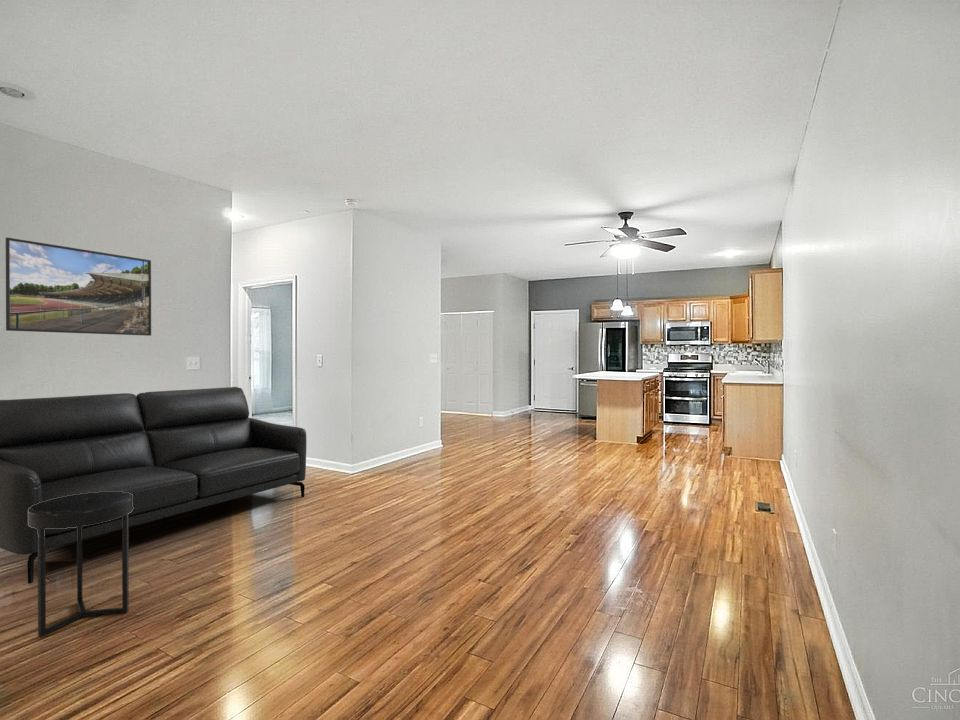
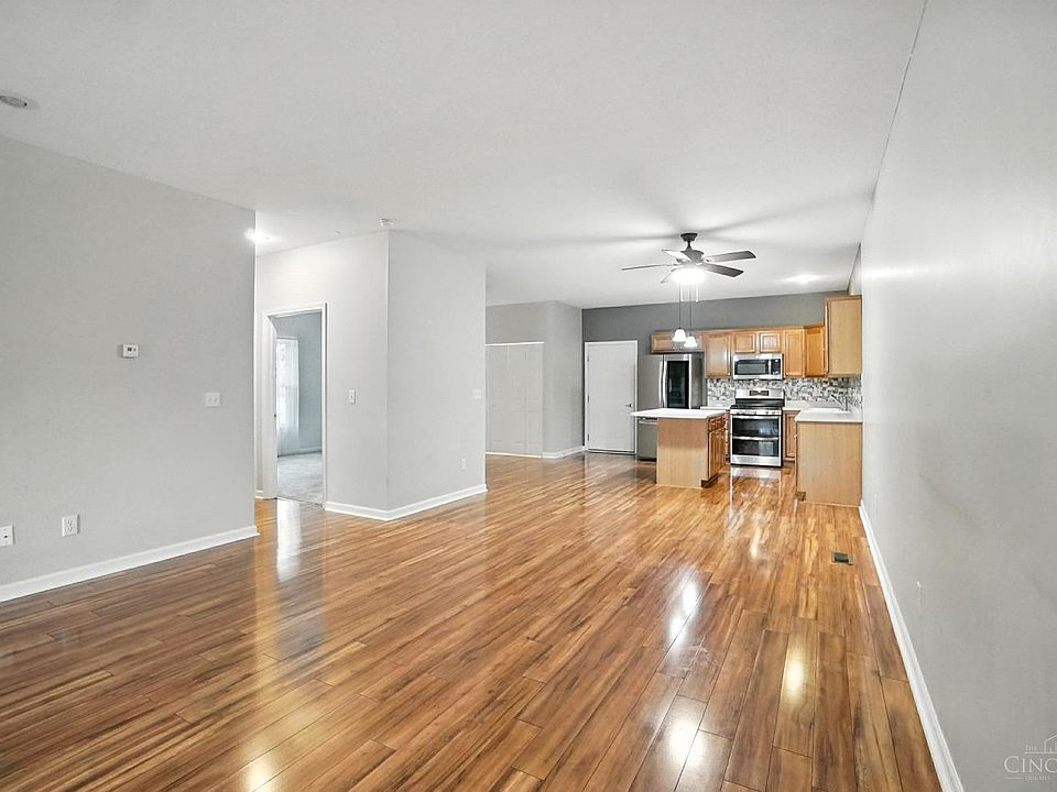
- sofa [0,386,307,585]
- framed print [5,237,152,337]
- side table [28,491,134,637]
